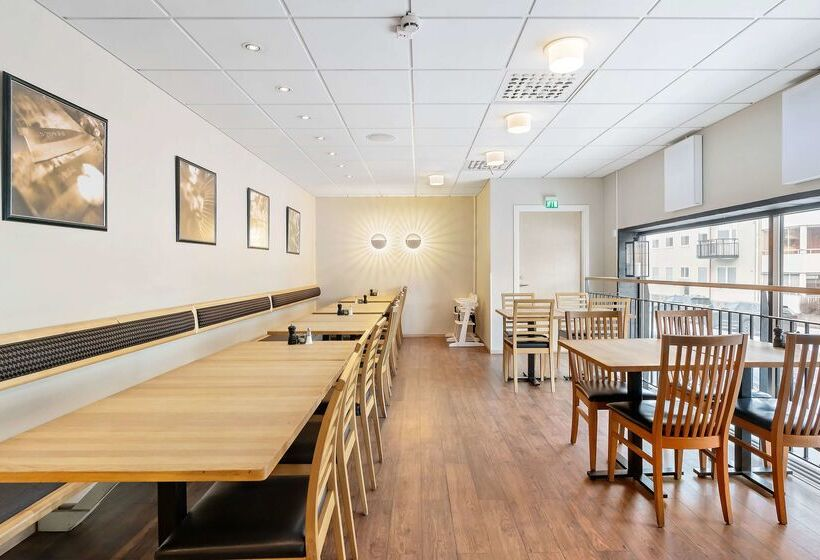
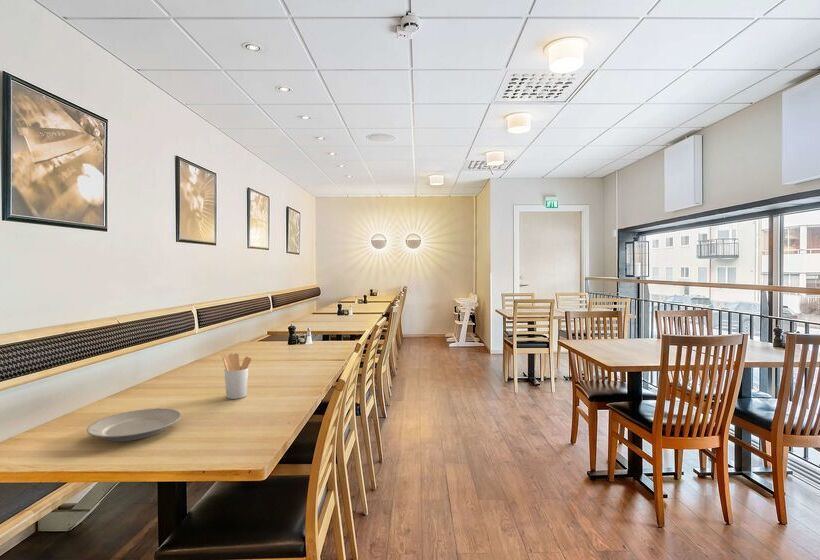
+ utensil holder [220,352,252,400]
+ plate [86,408,182,443]
